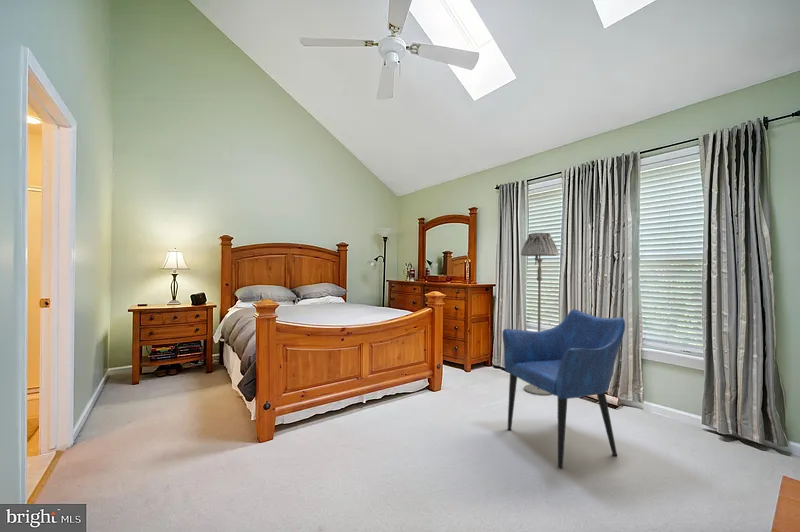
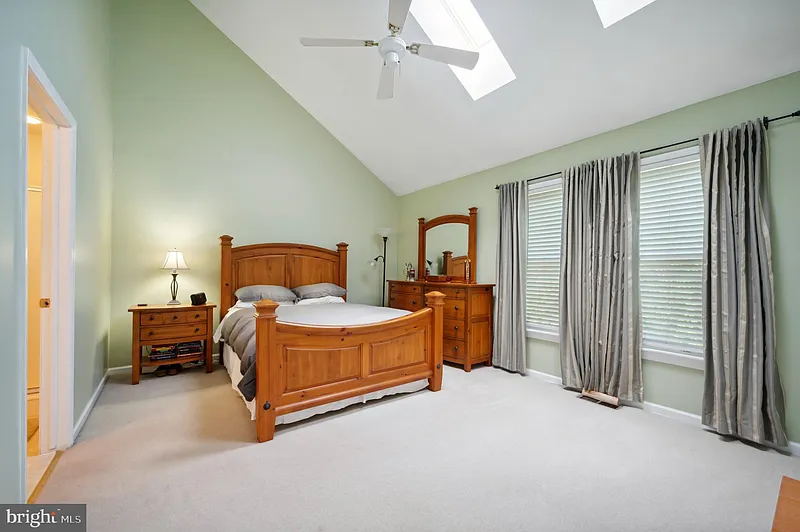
- armchair [502,309,626,470]
- floor lamp [520,232,560,397]
